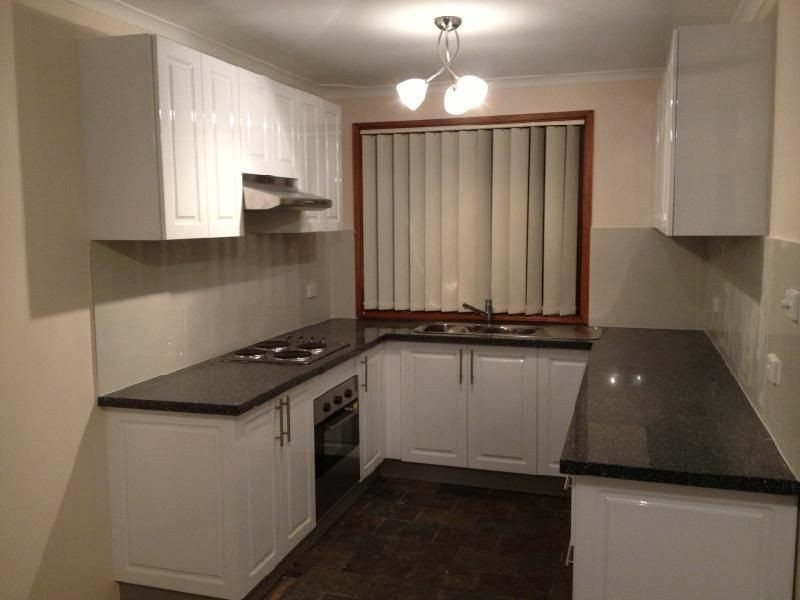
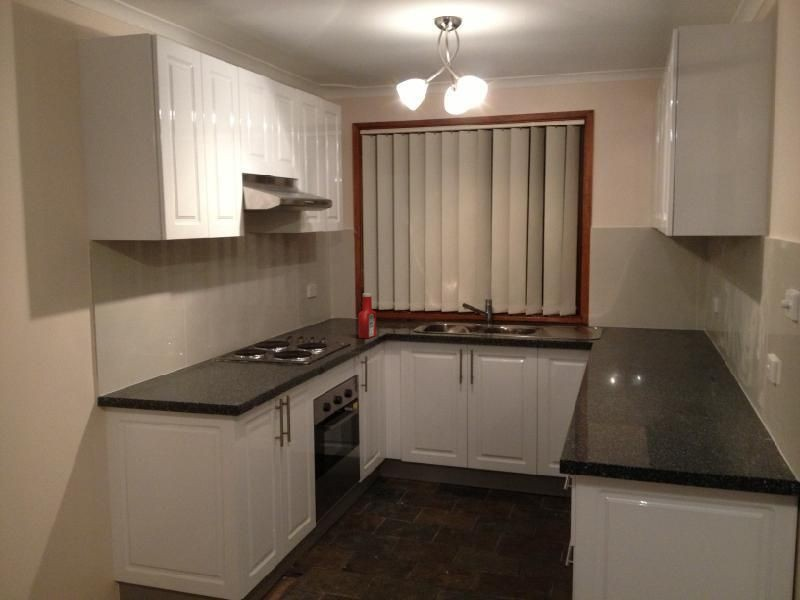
+ soap bottle [357,292,377,339]
